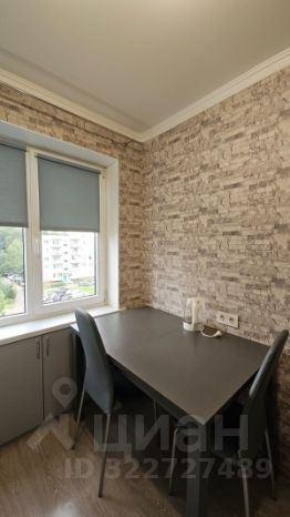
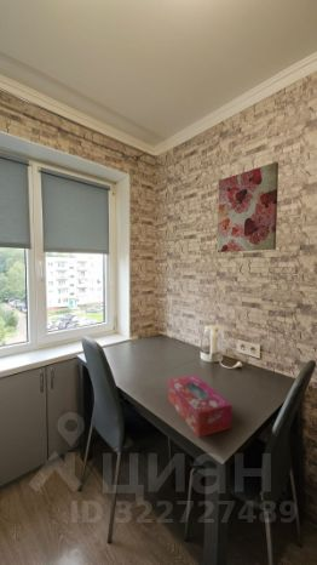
+ wall art [217,161,279,253]
+ tissue box [167,373,232,439]
